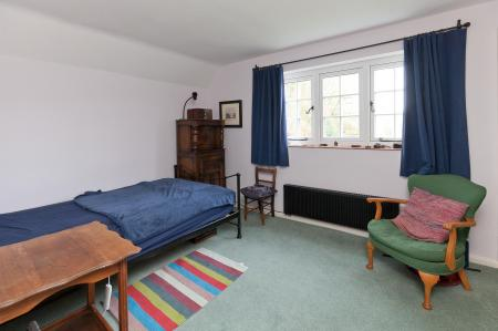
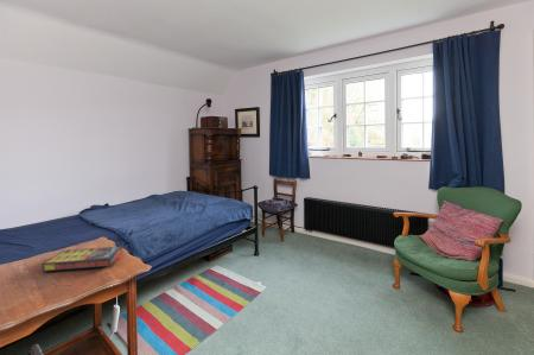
+ game compilation box [40,246,123,273]
